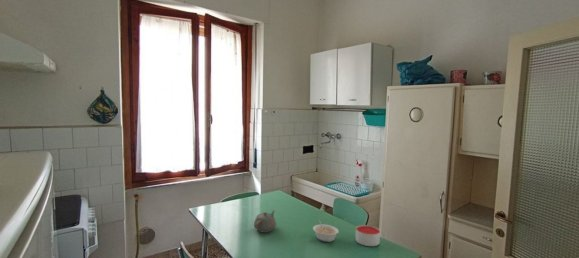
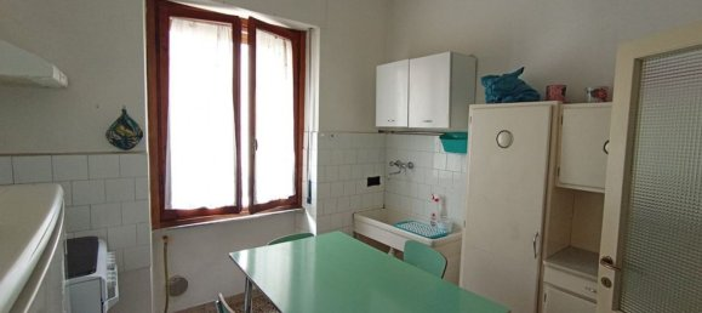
- teapot [253,209,277,234]
- legume [312,220,340,243]
- candle [355,224,381,247]
